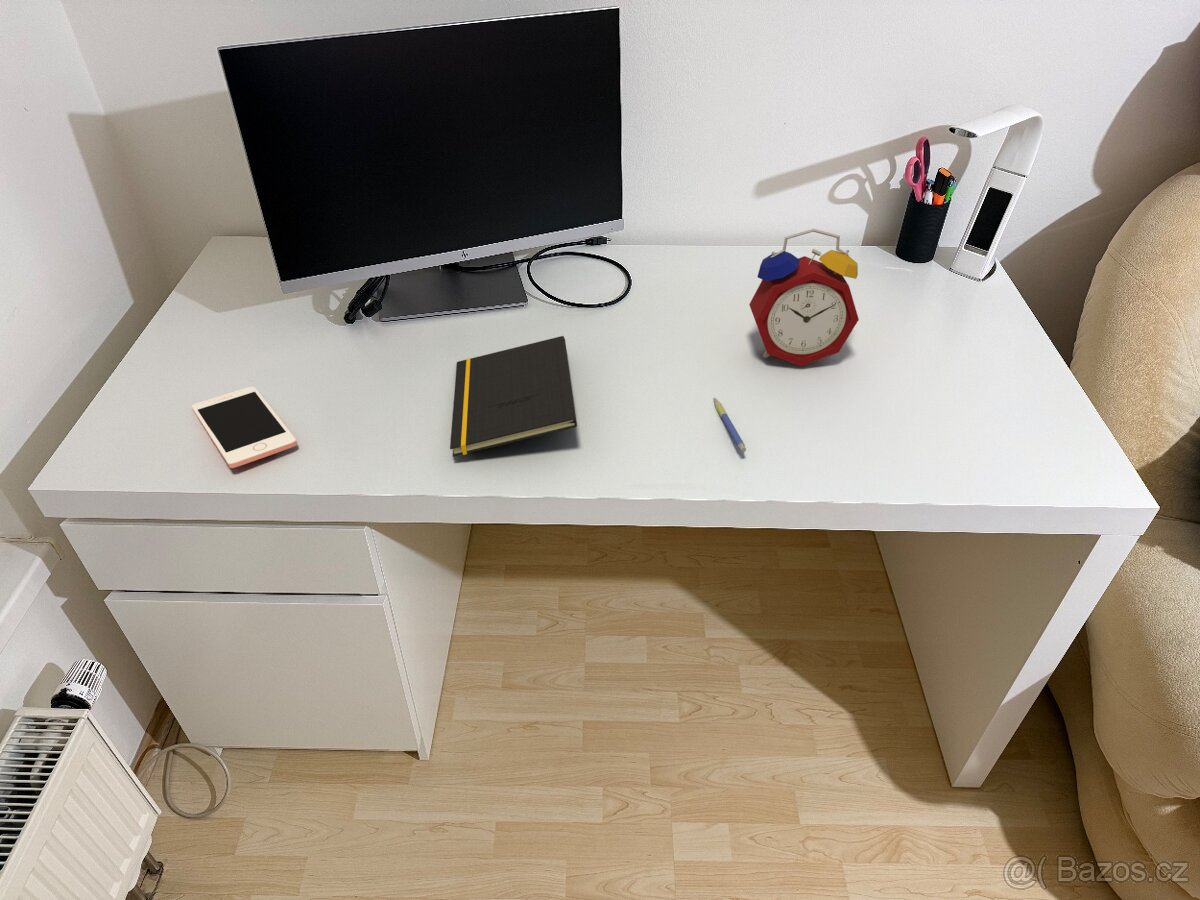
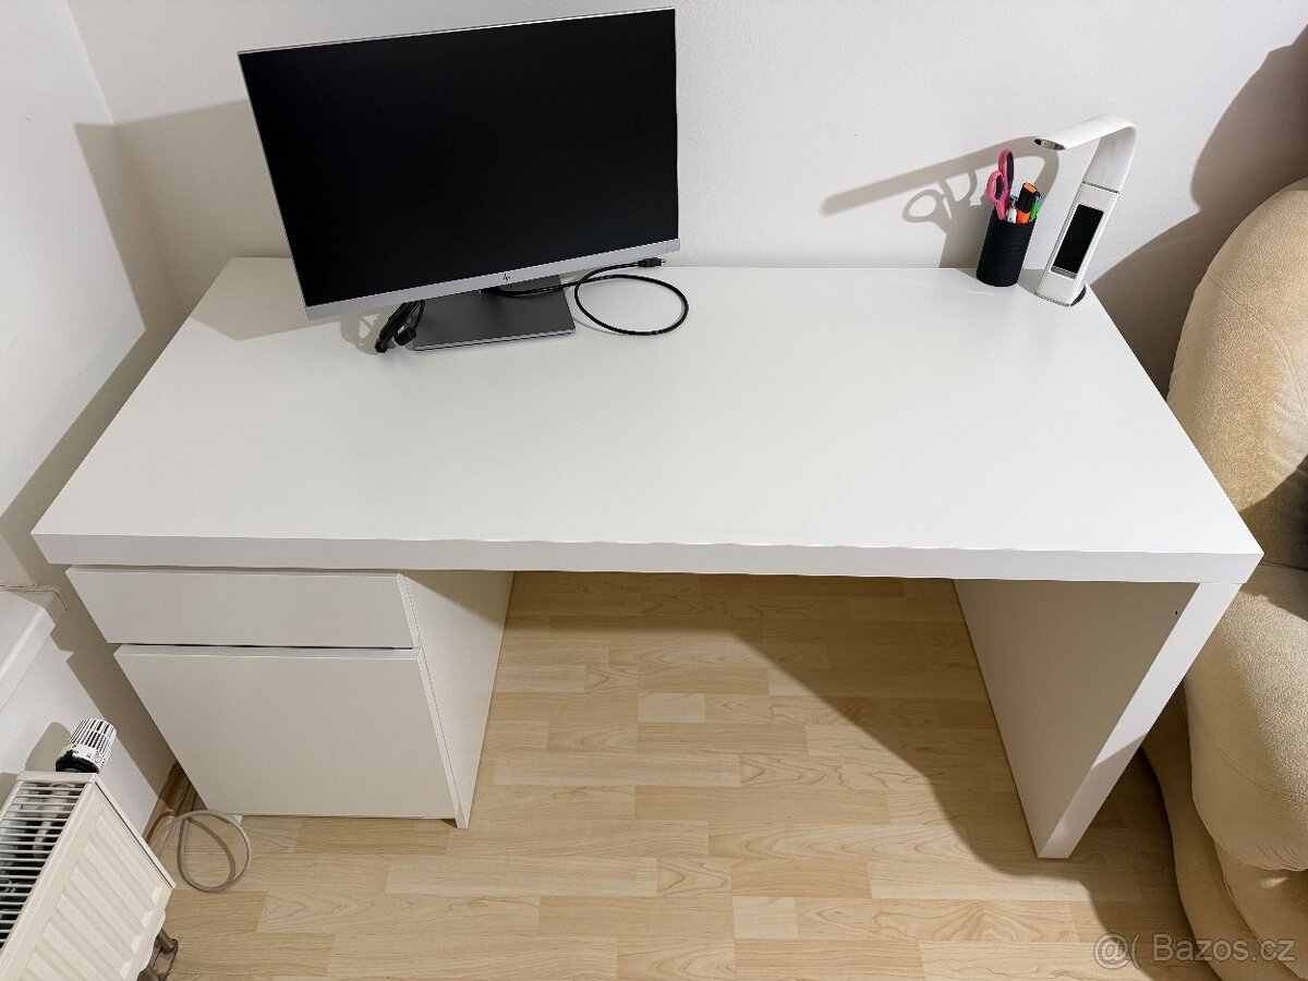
- cell phone [191,386,298,469]
- pen [712,397,747,453]
- notepad [449,335,578,458]
- alarm clock [748,228,860,367]
